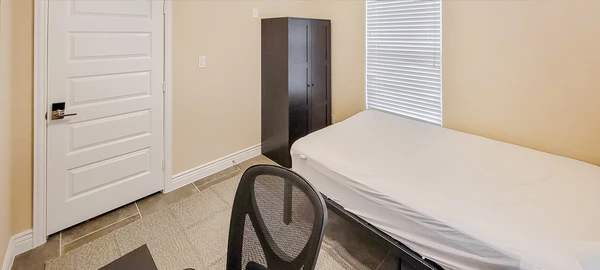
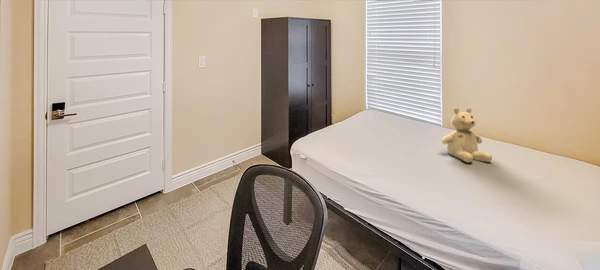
+ teddy bear [441,106,493,164]
